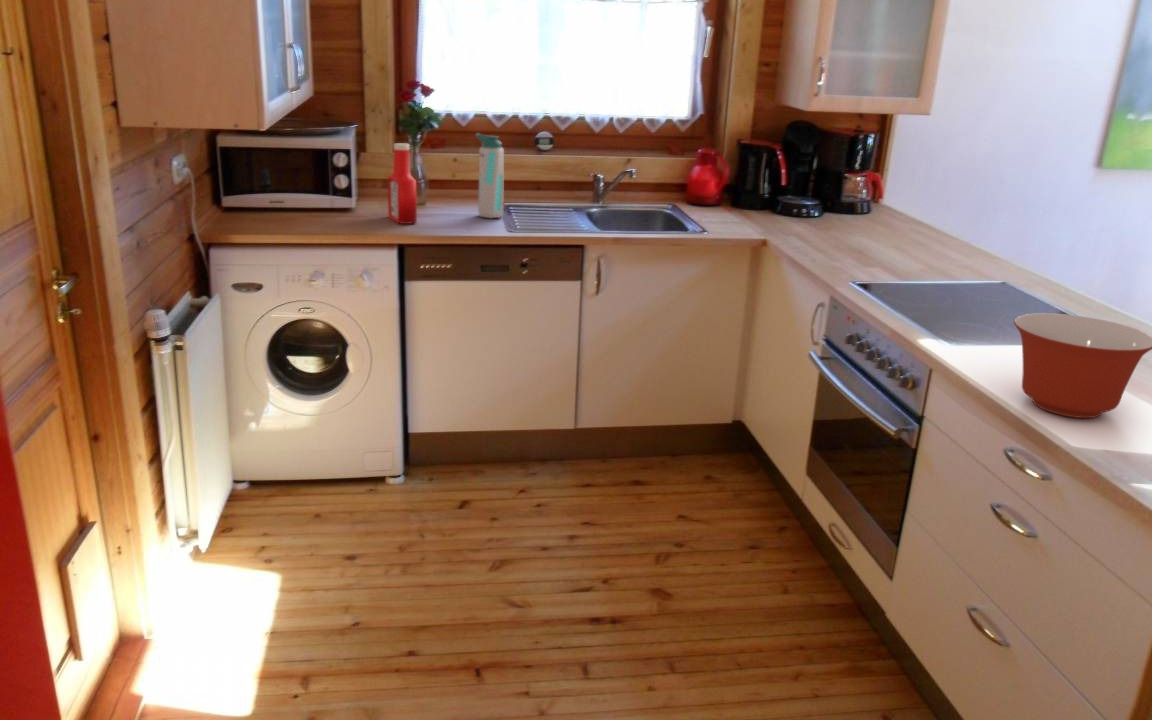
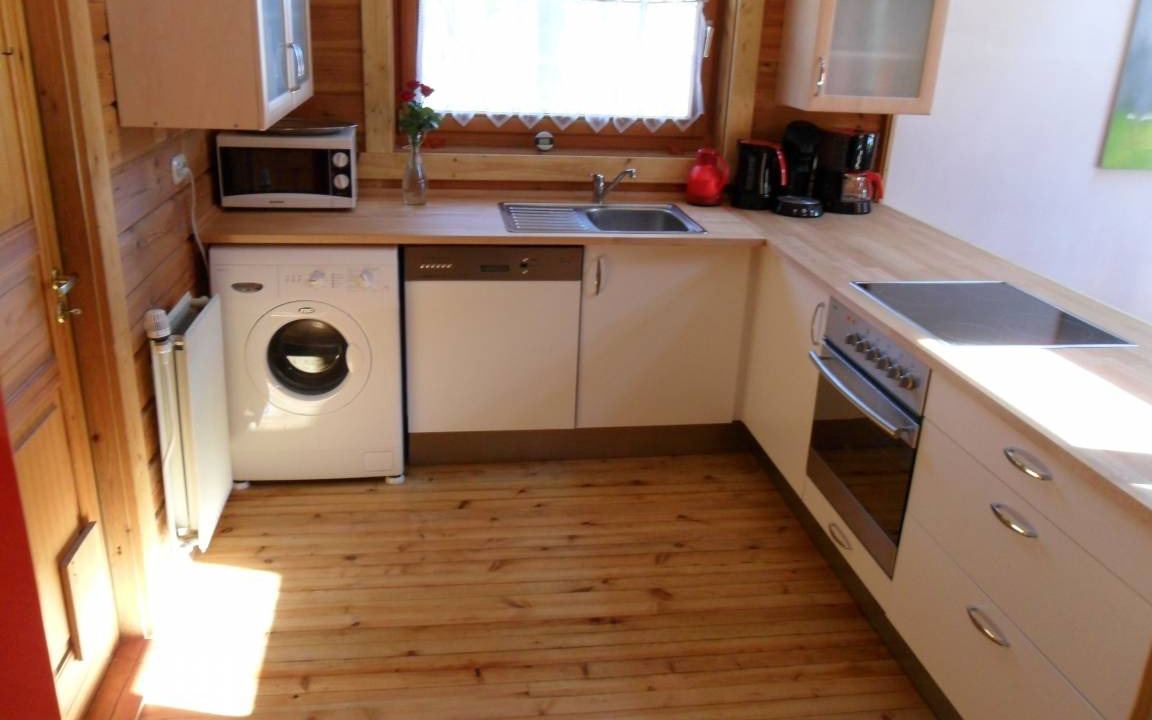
- mixing bowl [1013,312,1152,419]
- soap bottle [387,142,418,225]
- water bottle [474,132,505,219]
